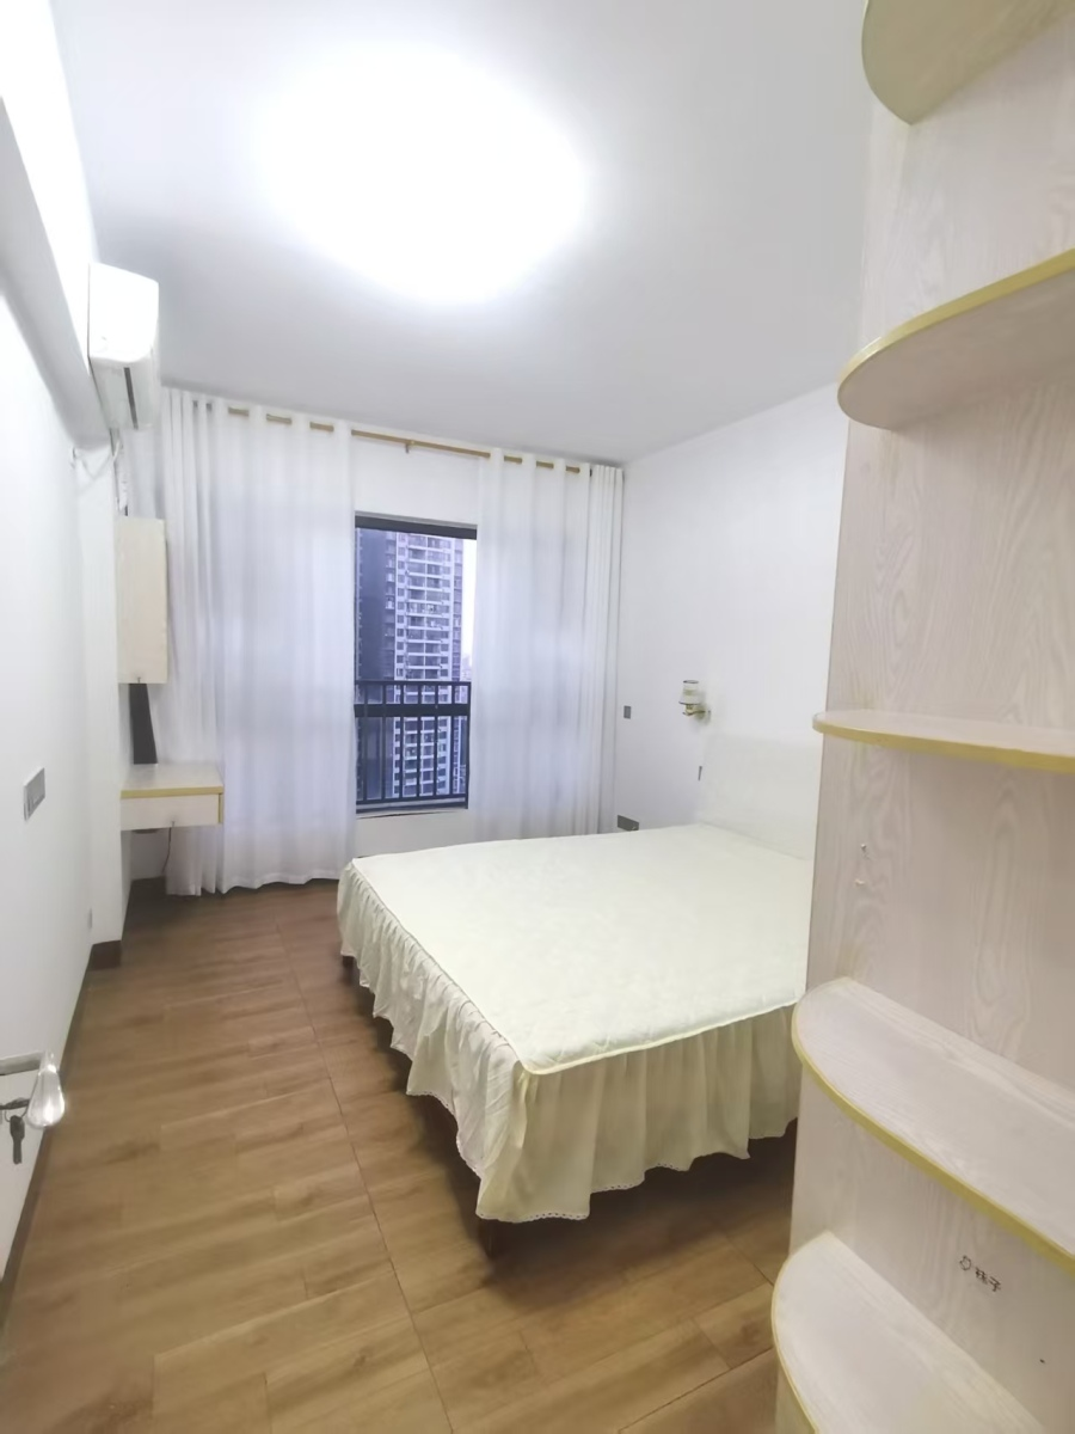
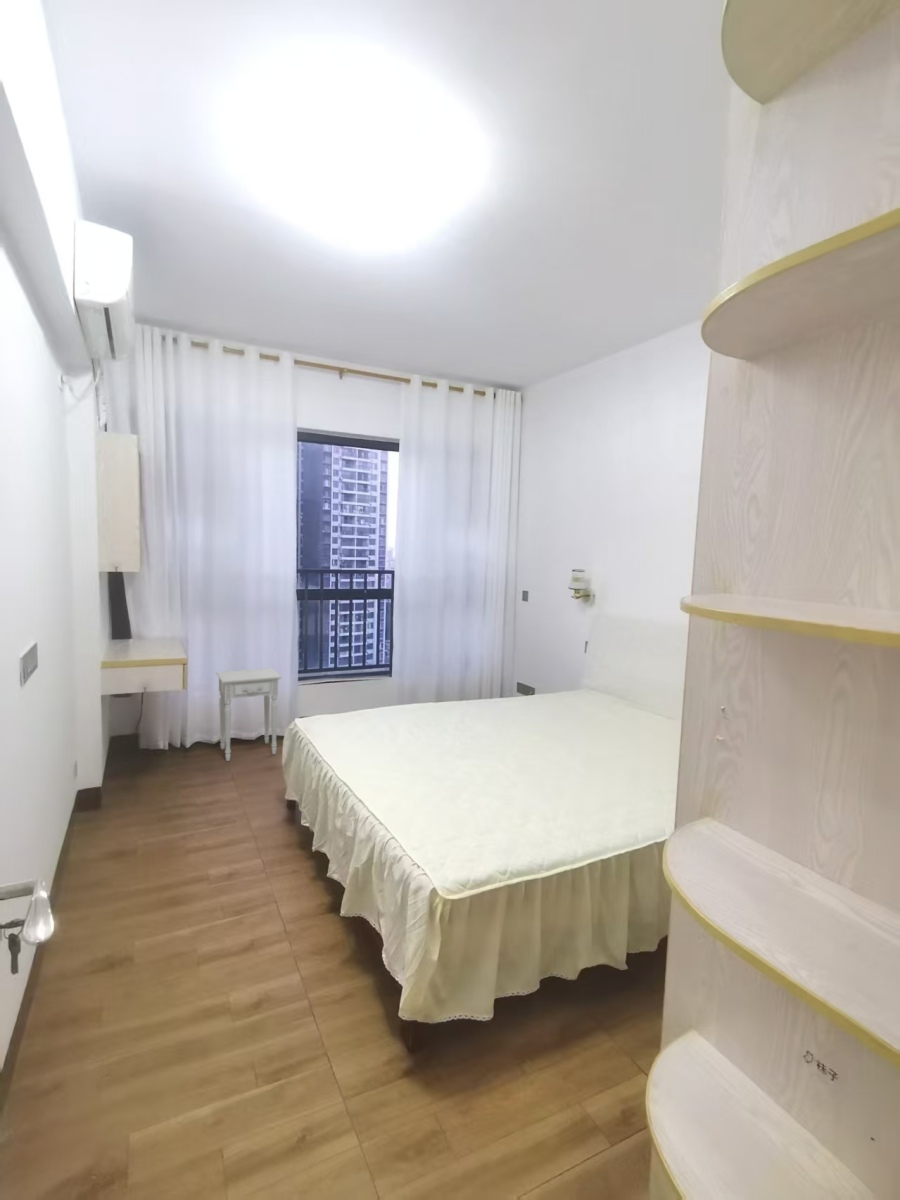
+ nightstand [215,667,283,762]
